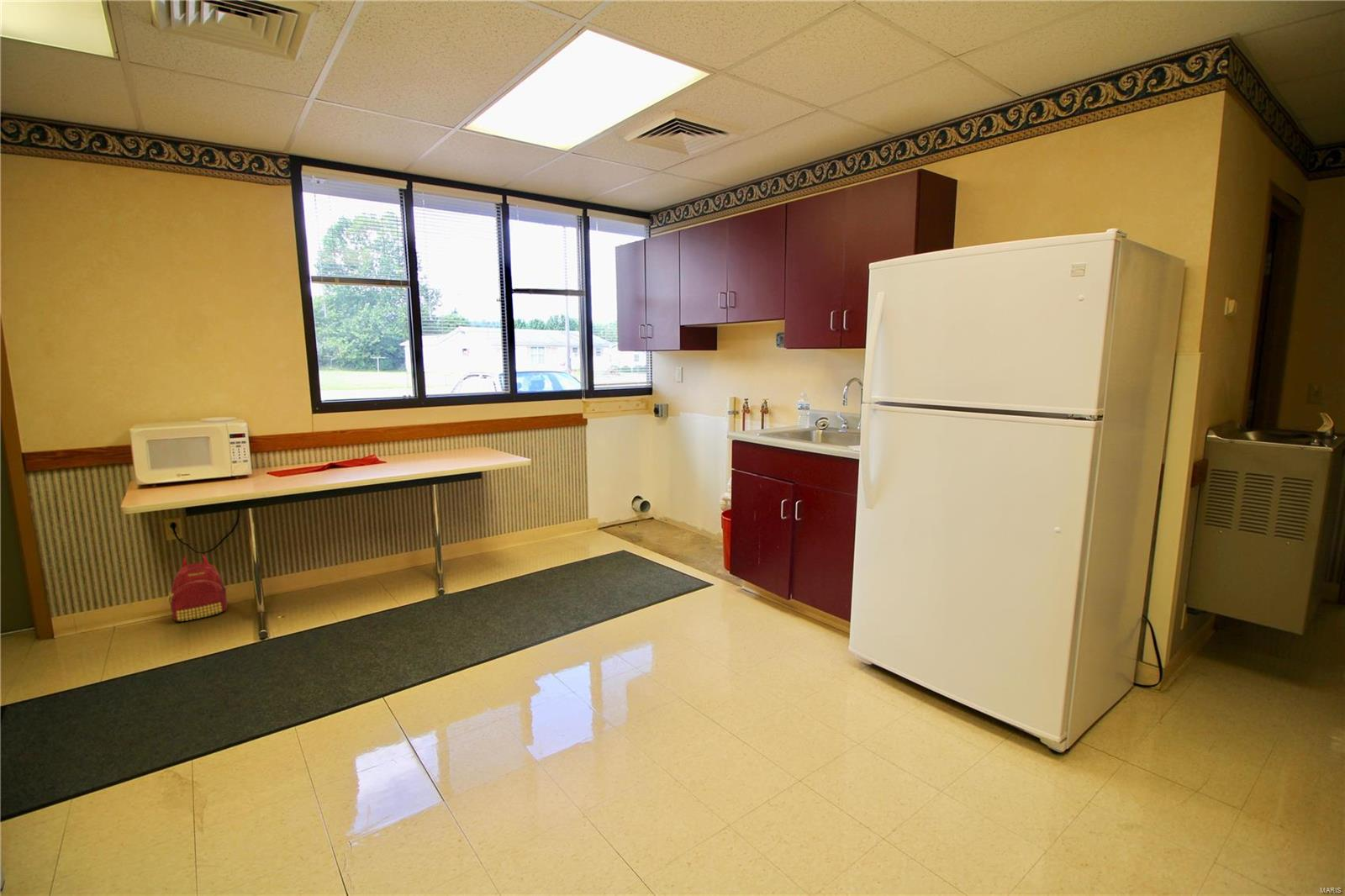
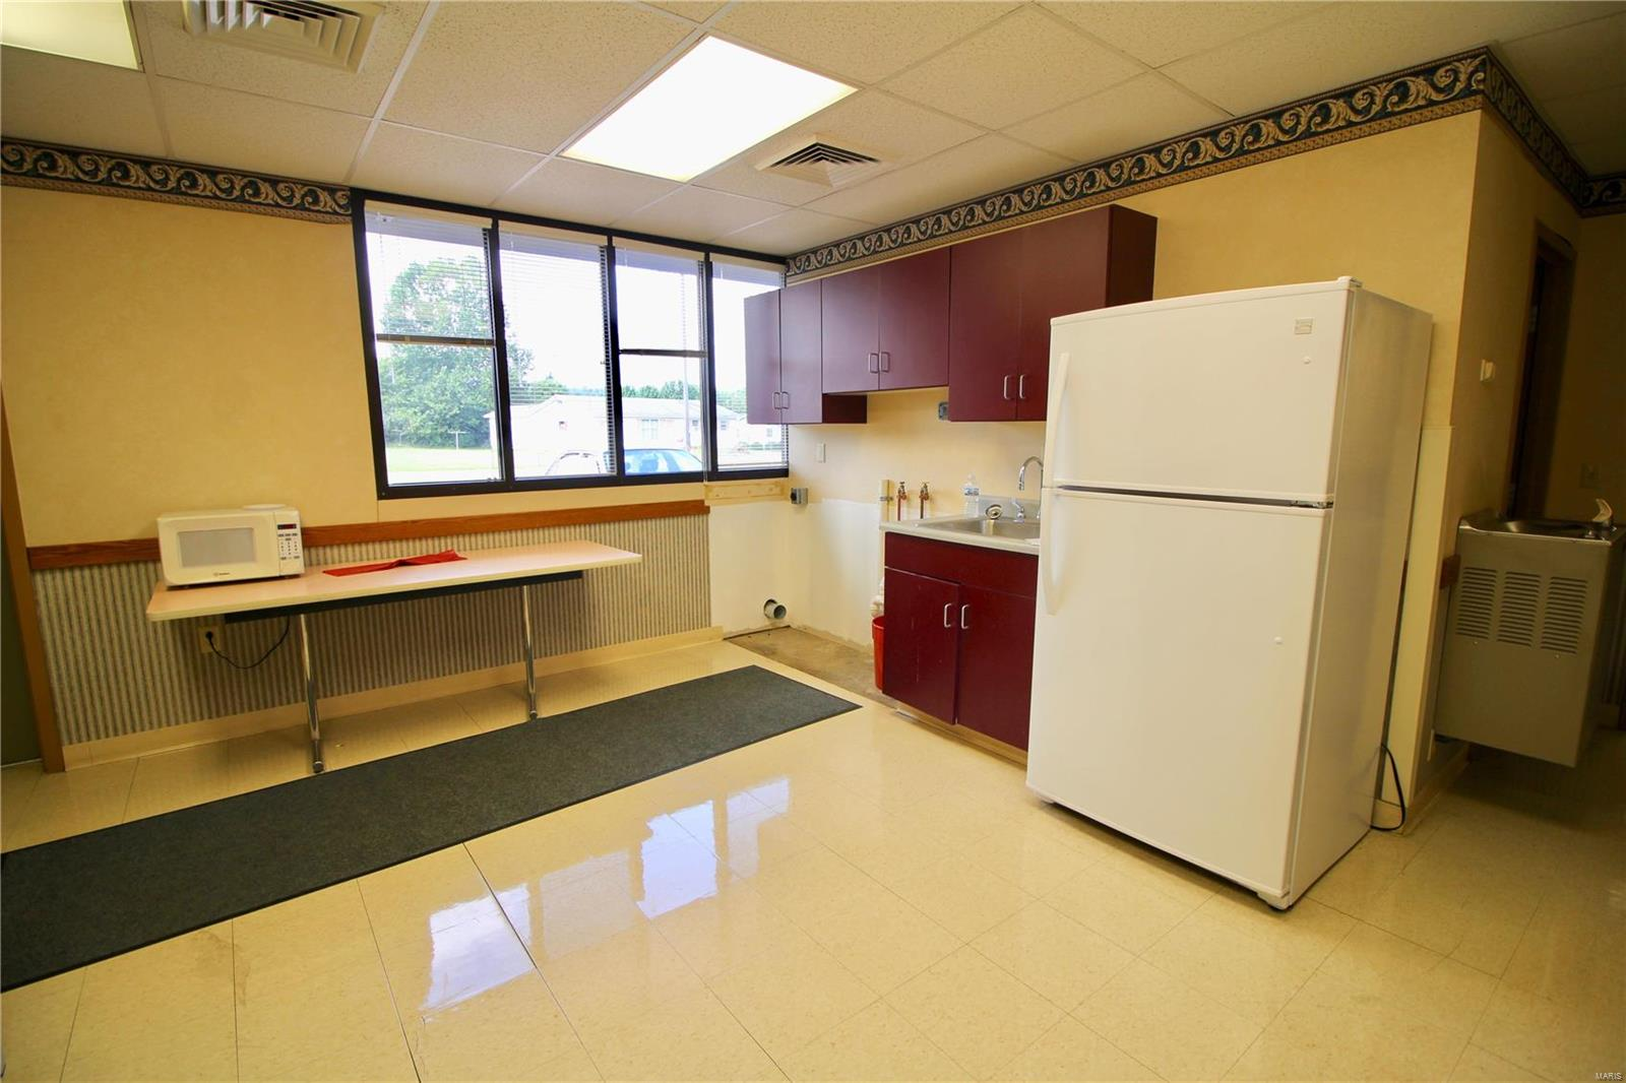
- backpack [166,552,228,623]
